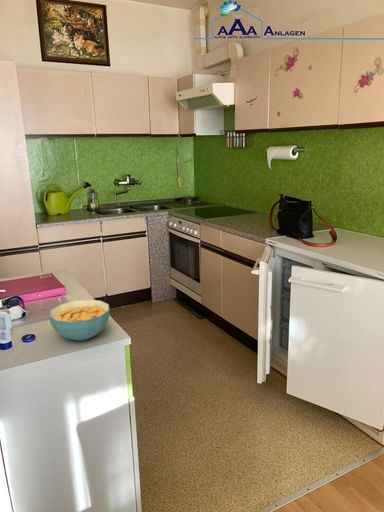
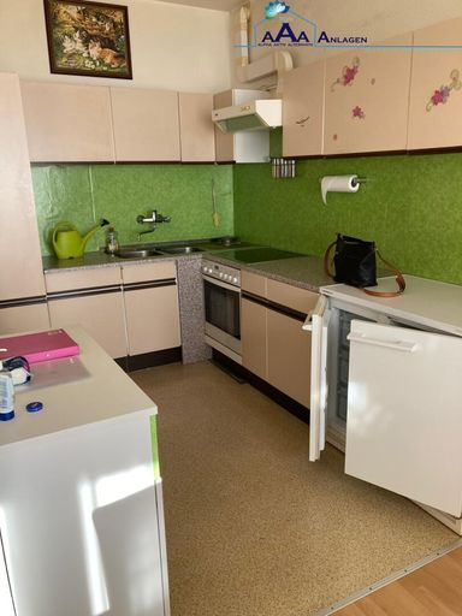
- cereal bowl [48,299,110,342]
